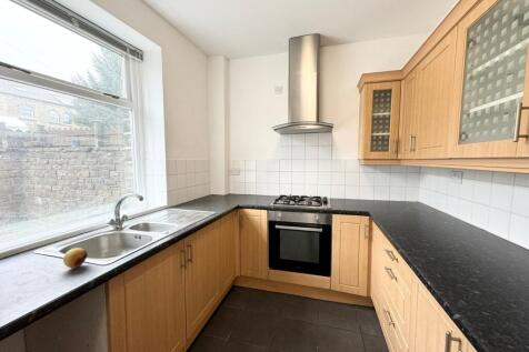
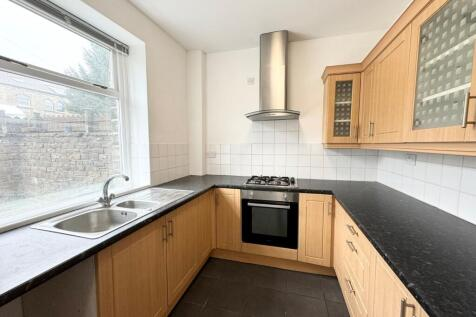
- fruit [62,247,89,270]
